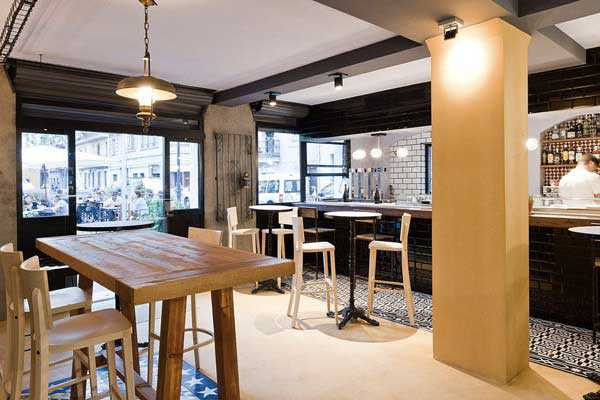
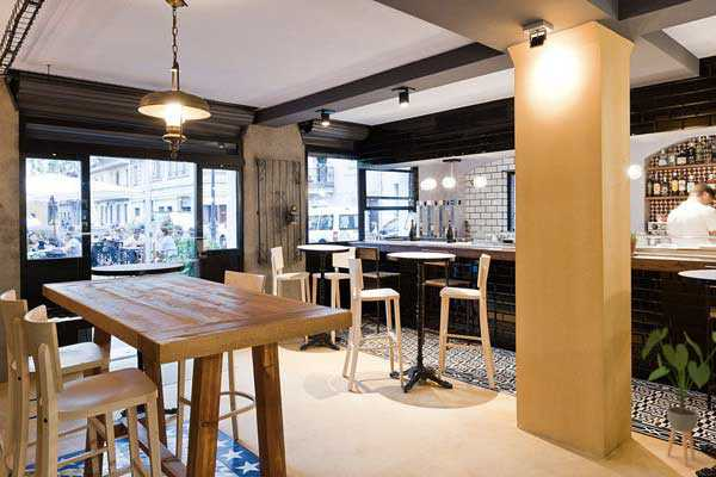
+ house plant [641,327,716,466]
